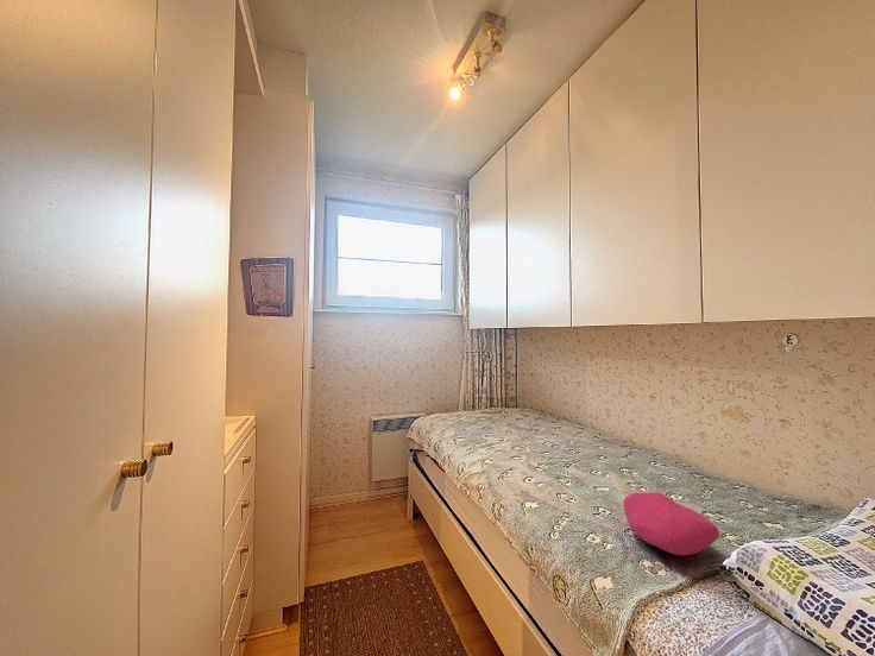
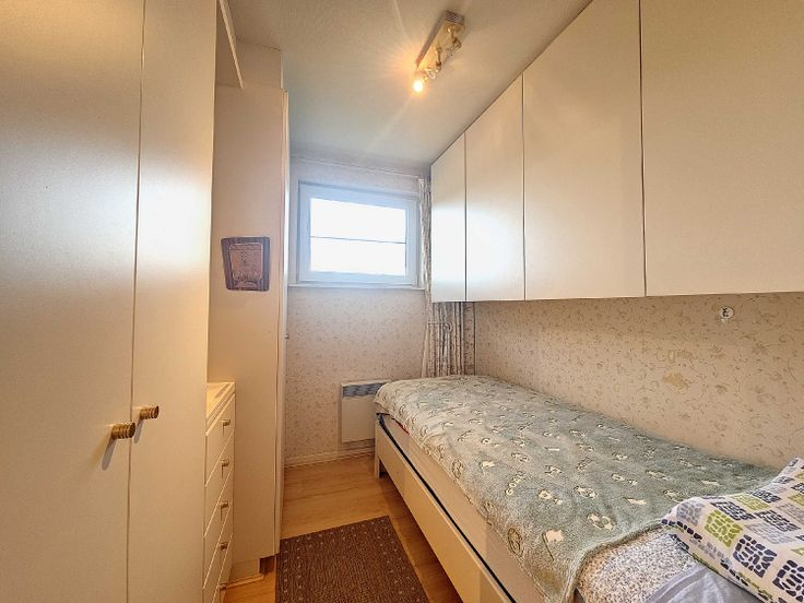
- cushion [623,491,720,556]
